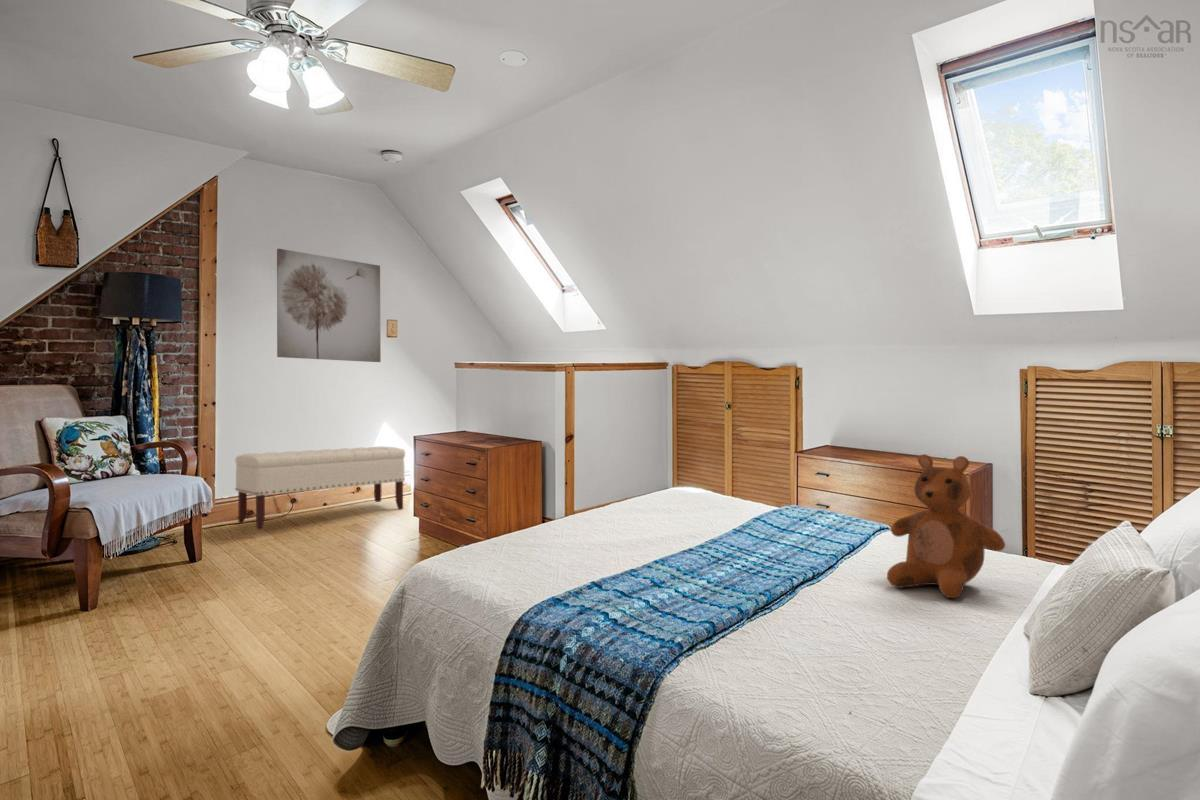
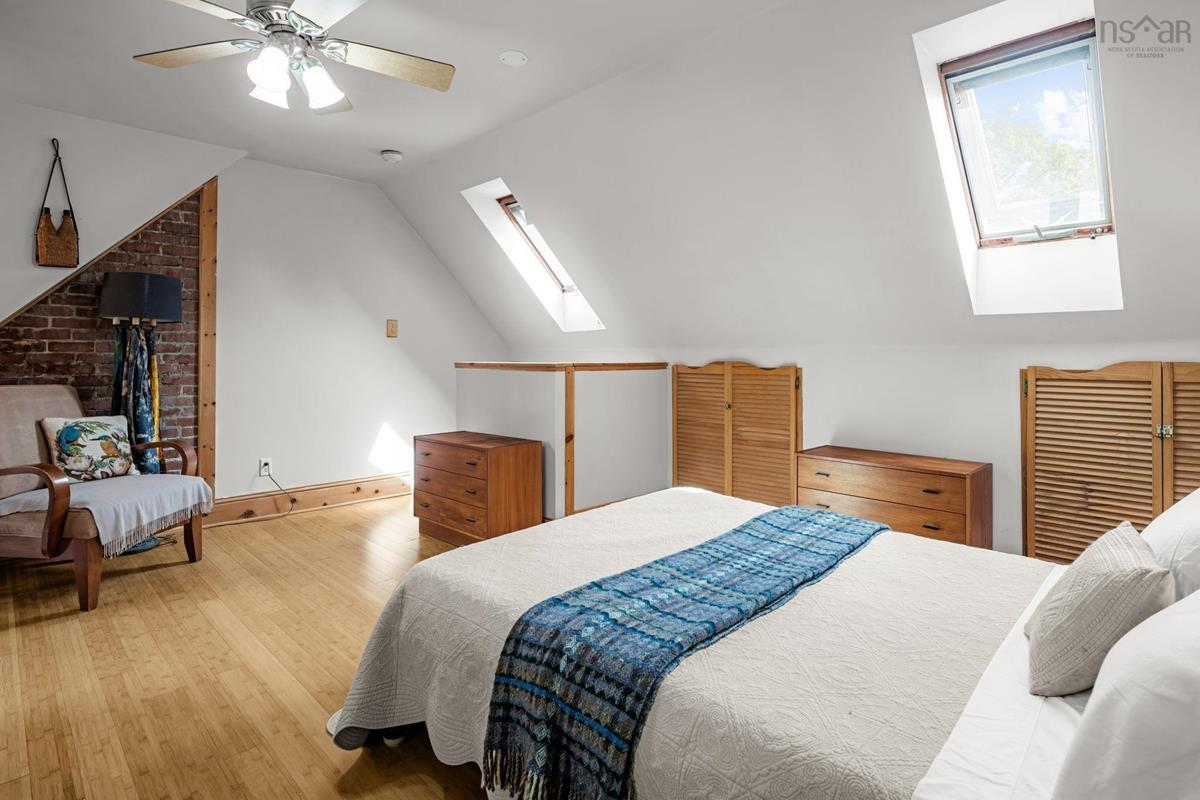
- wall art [276,247,382,363]
- bench [234,446,406,531]
- teddy bear [886,453,1006,599]
